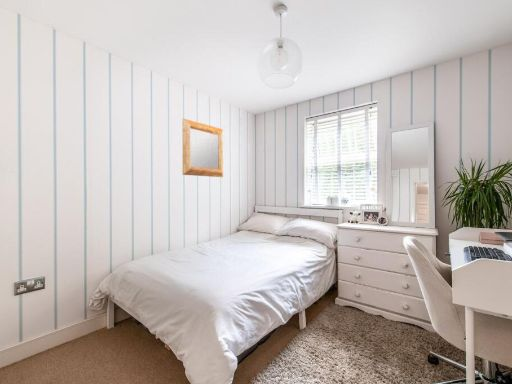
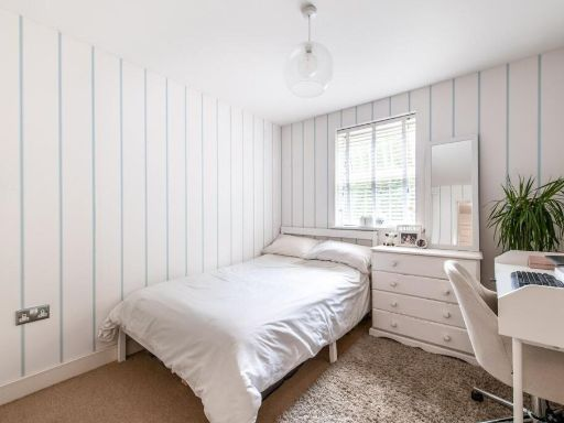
- mirror [181,117,224,178]
